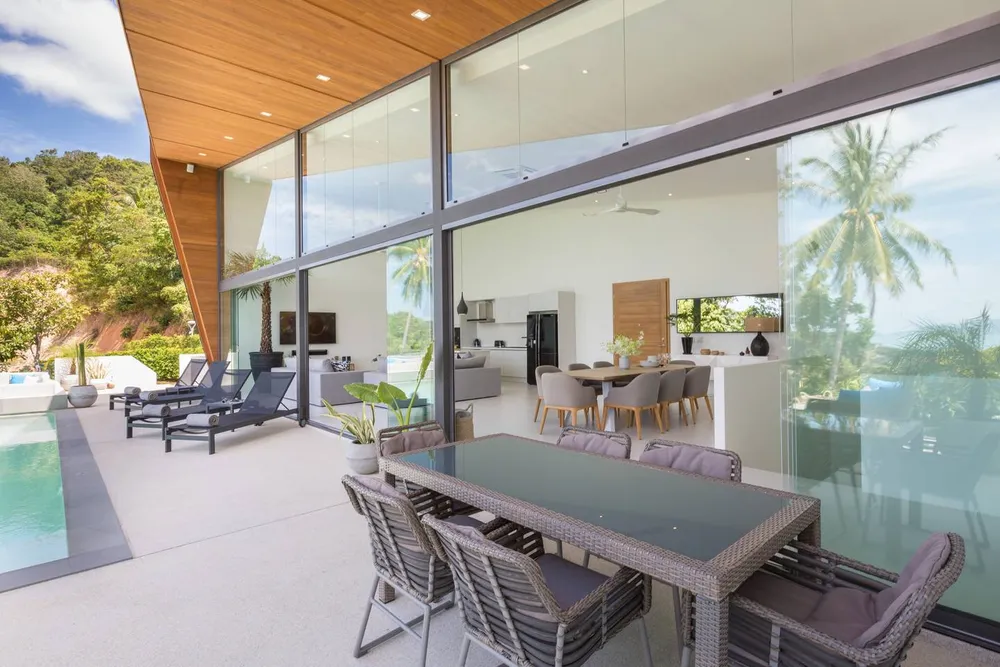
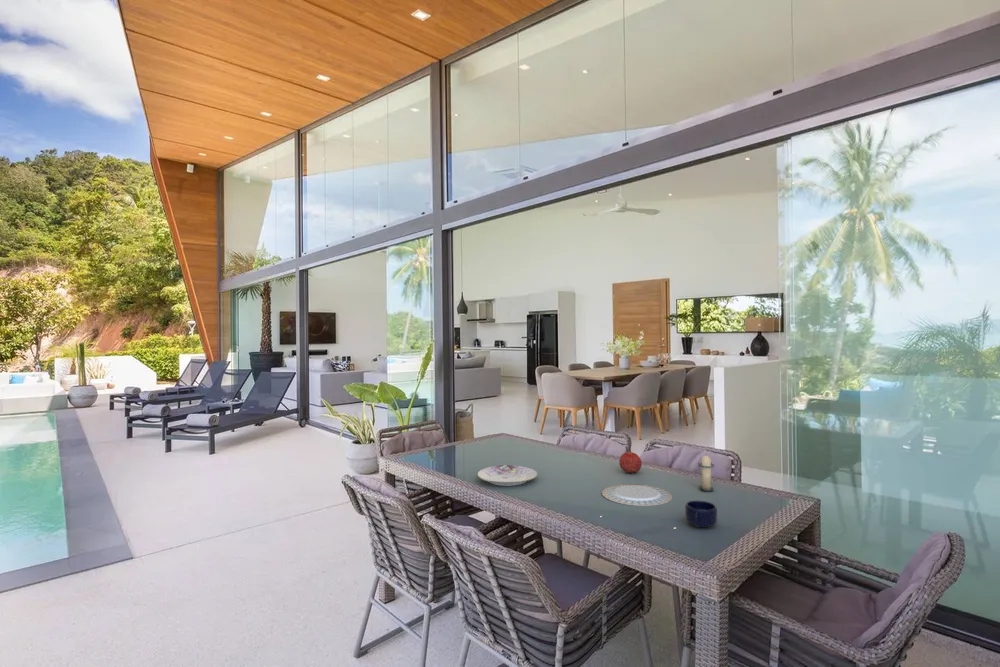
+ candle [697,454,715,492]
+ mug [684,500,718,529]
+ fruit [618,450,643,474]
+ chinaware [601,483,673,507]
+ plate [476,464,539,487]
